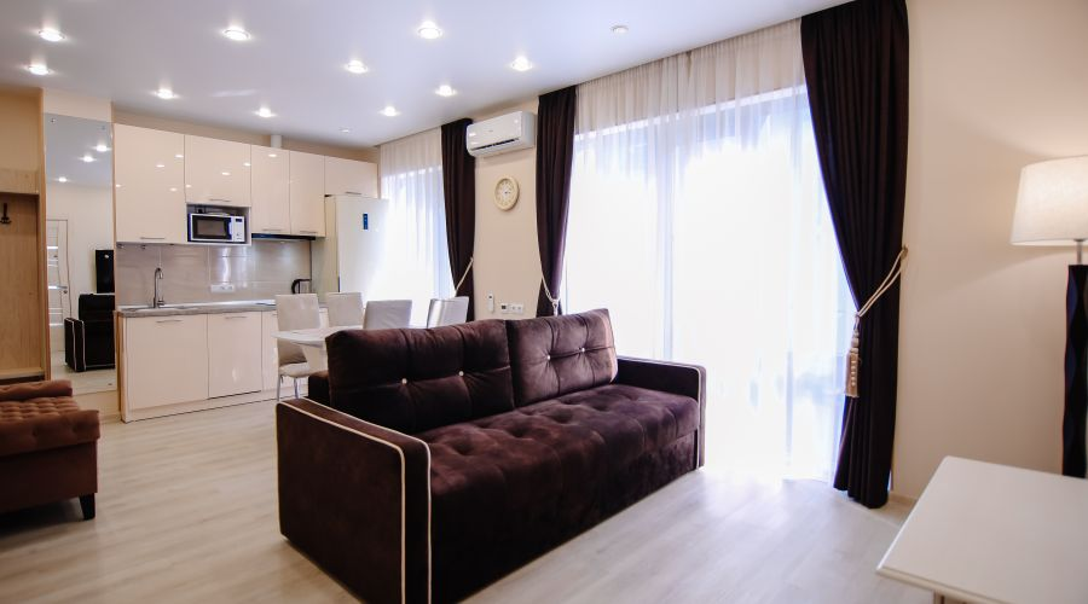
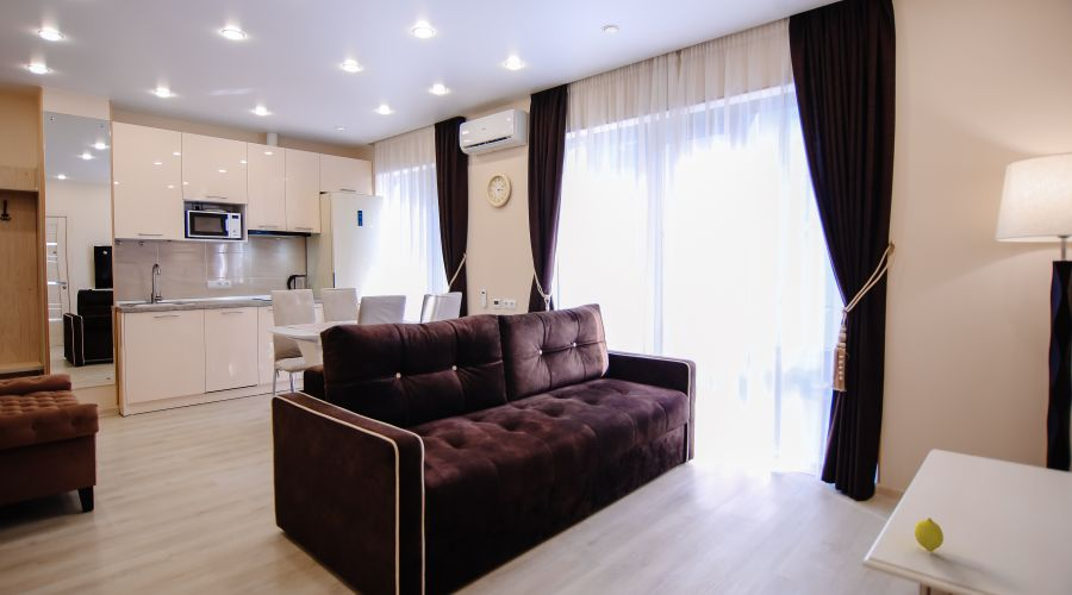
+ fruit [914,516,945,552]
